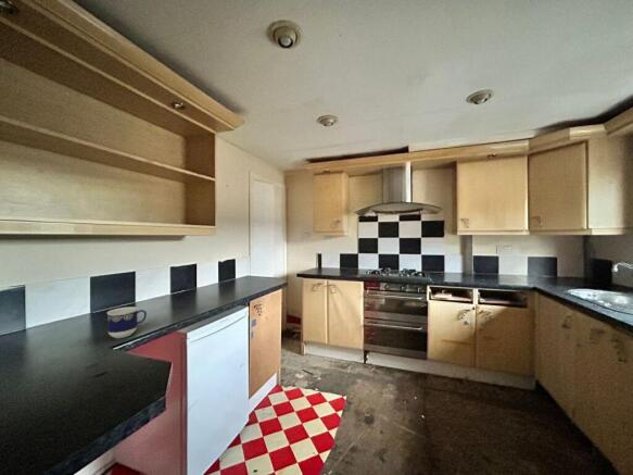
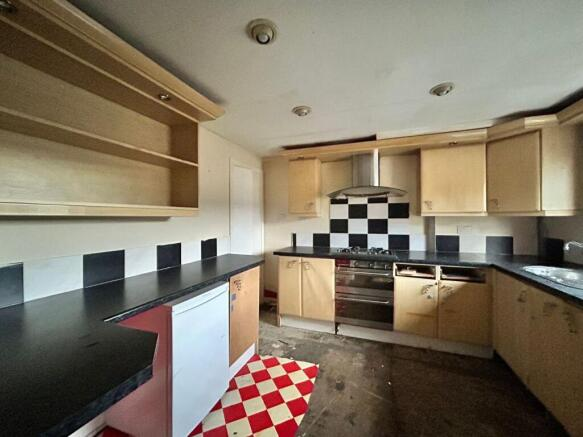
- cup [106,305,148,339]
